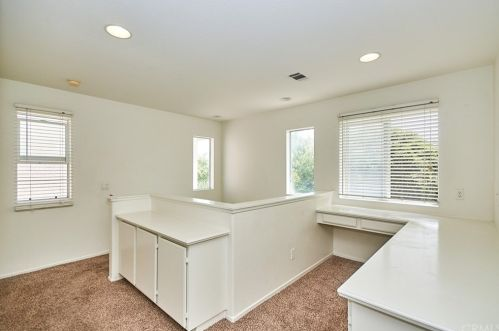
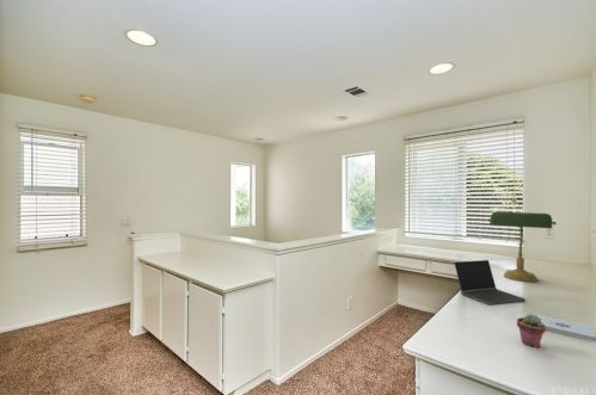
+ potted succulent [516,313,547,348]
+ desk lamp [487,211,558,283]
+ laptop computer [453,259,527,307]
+ notepad [532,313,596,342]
